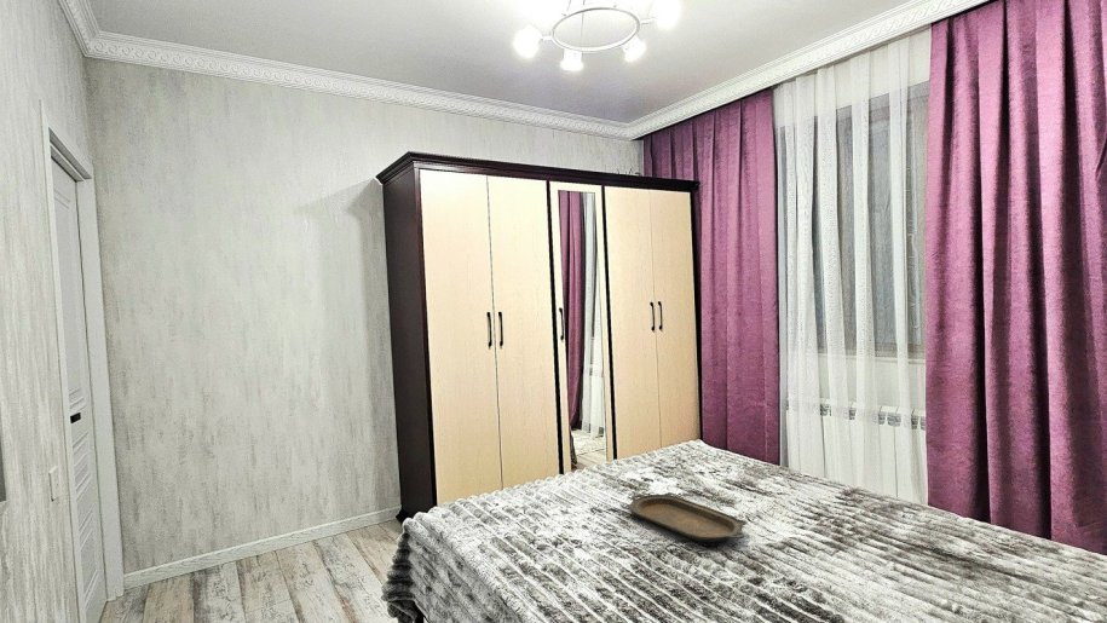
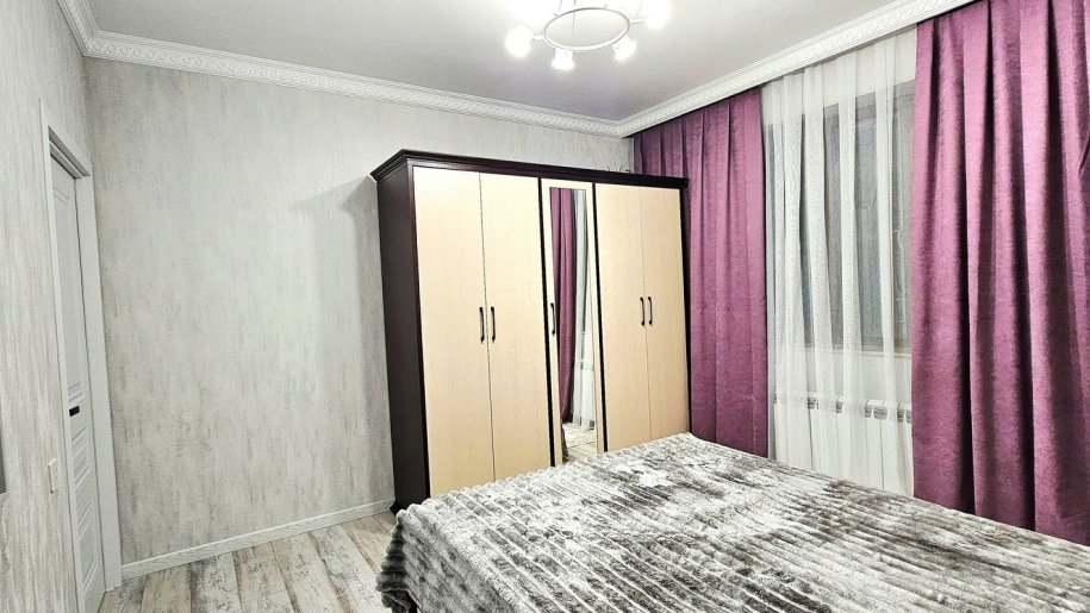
- serving tray [628,494,748,543]
